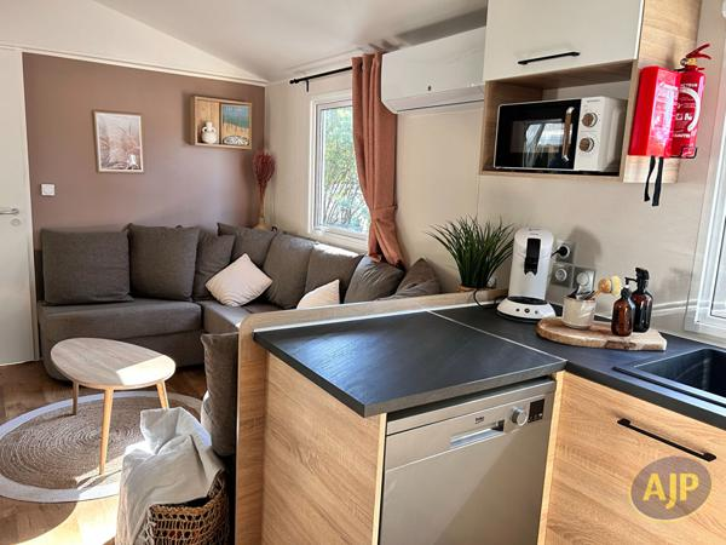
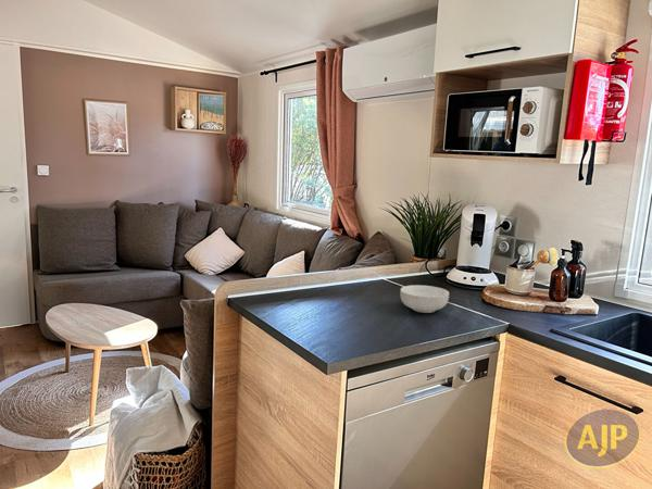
+ cereal bowl [400,284,450,314]
